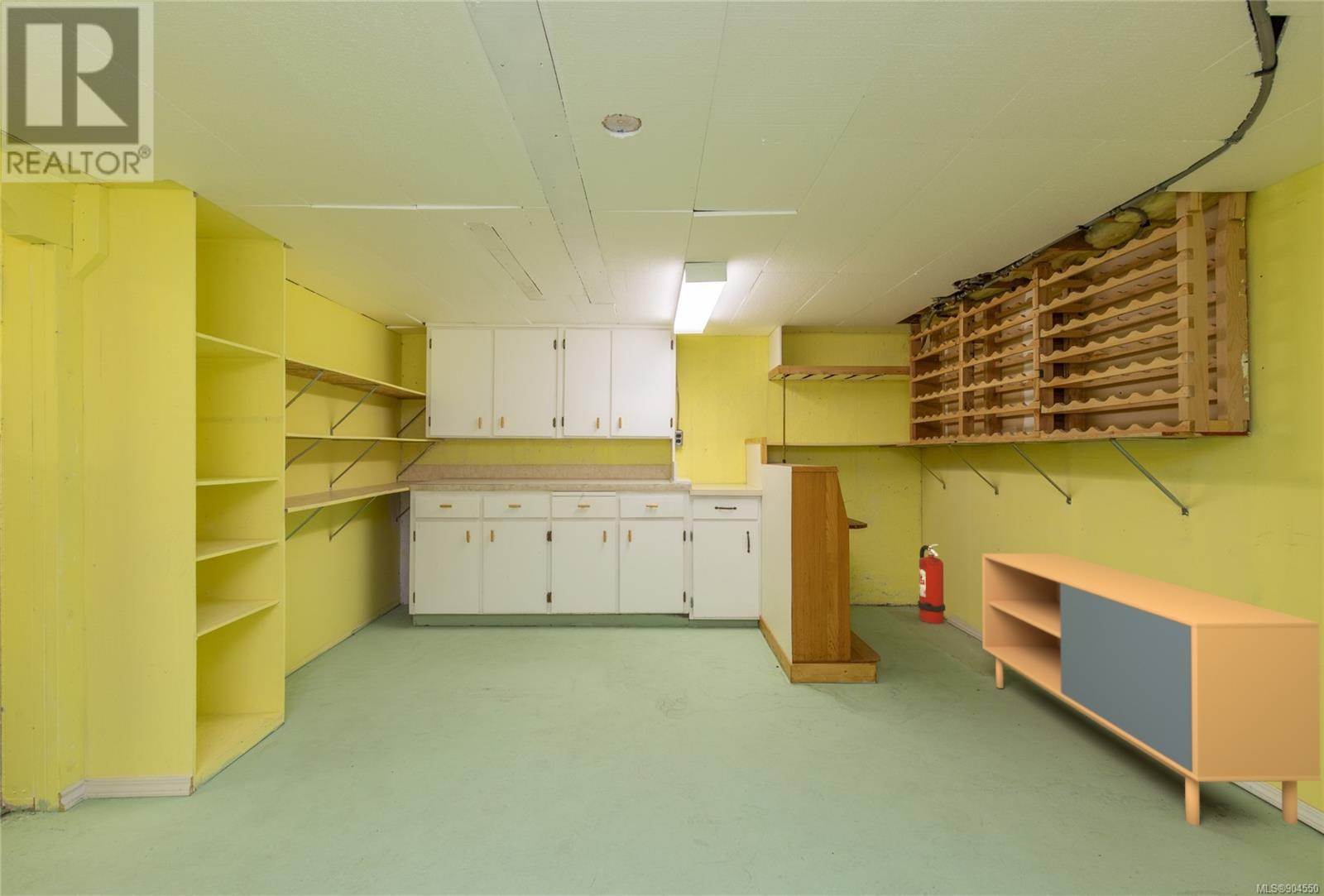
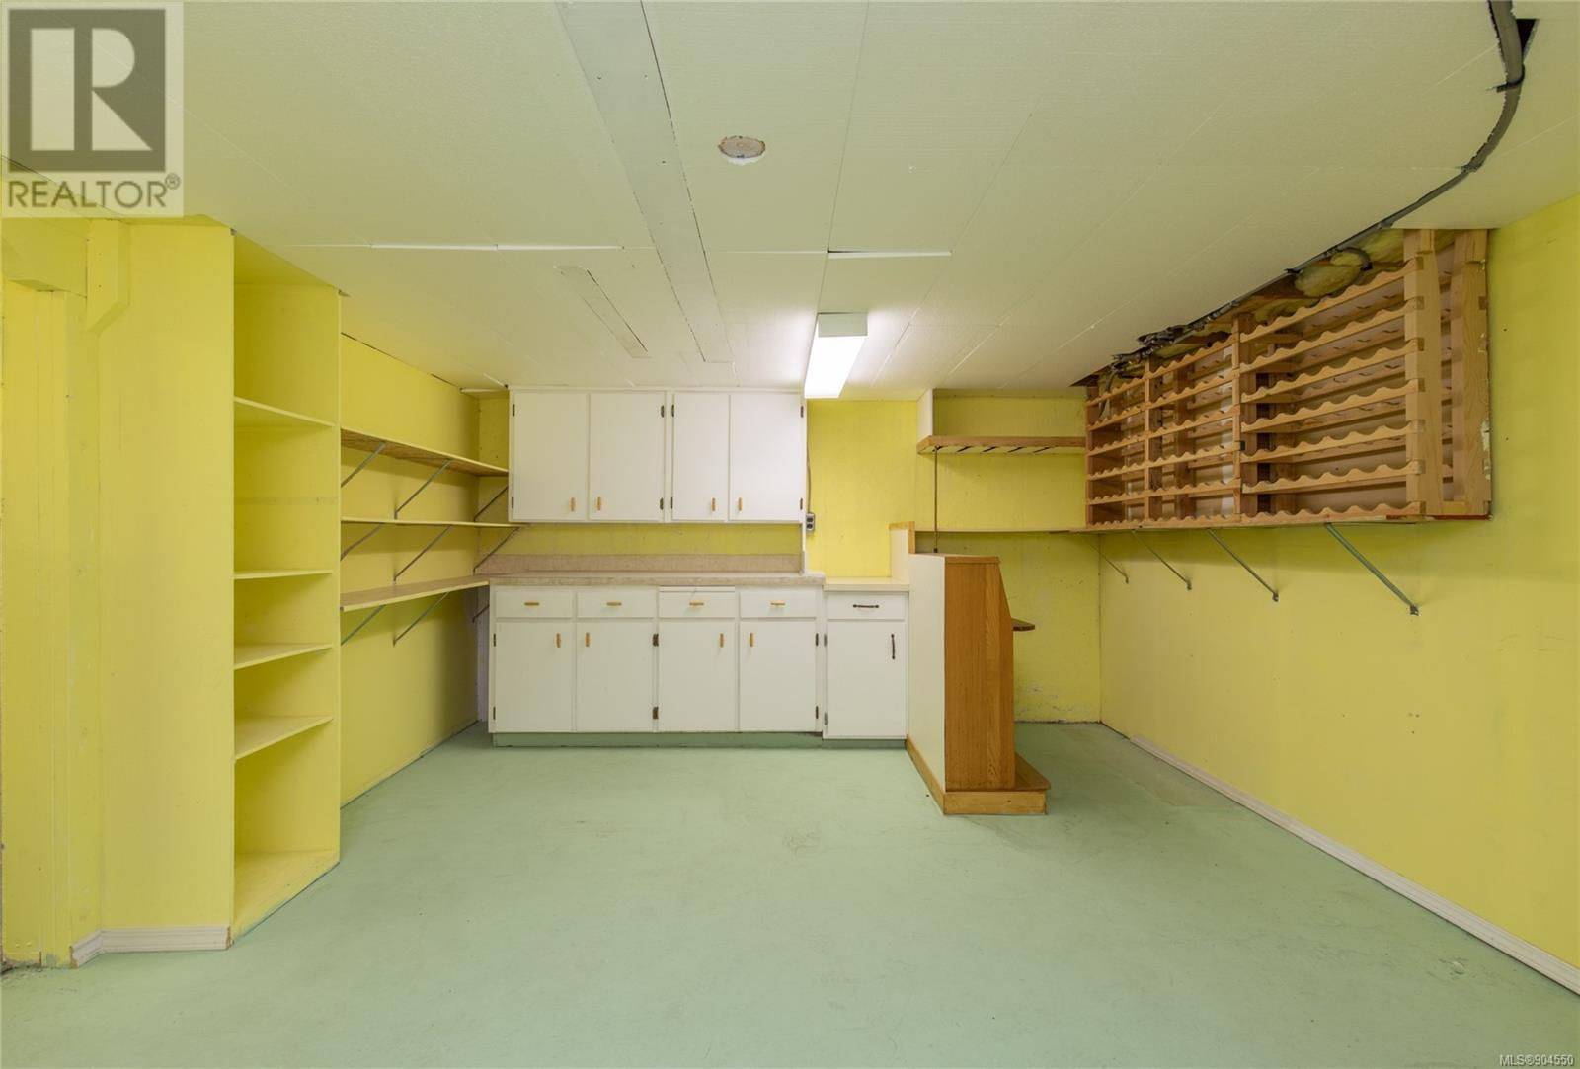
- fire extinguisher [917,544,946,625]
- storage cabinet [981,553,1321,827]
